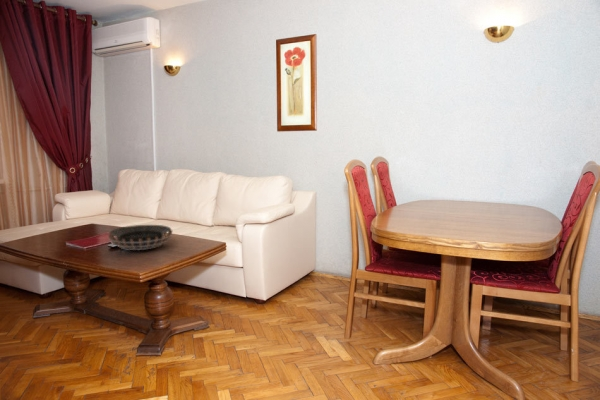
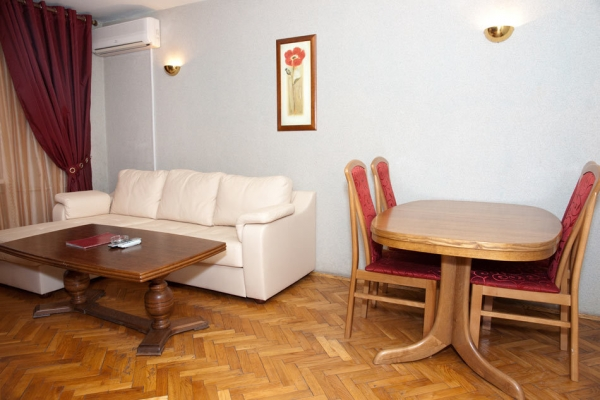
- decorative bowl [107,224,174,251]
